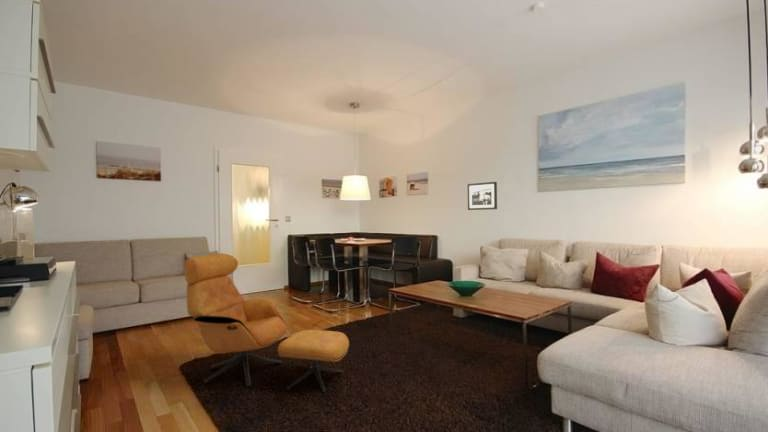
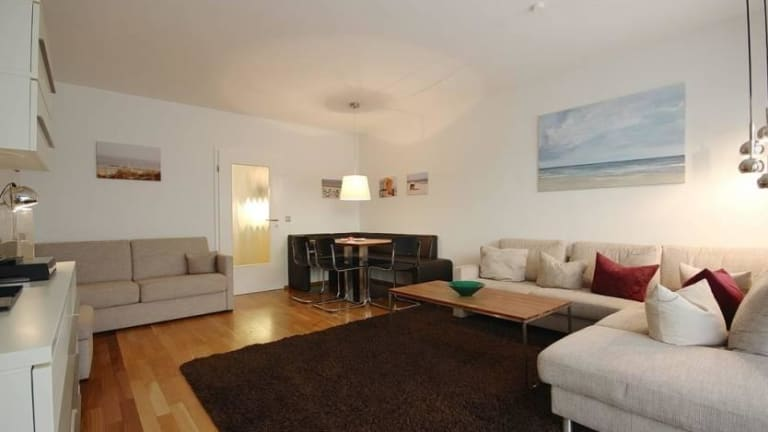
- picture frame [467,181,498,211]
- armchair [183,252,350,394]
